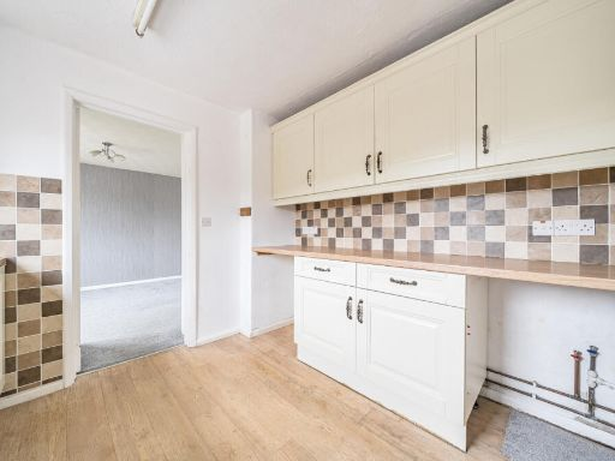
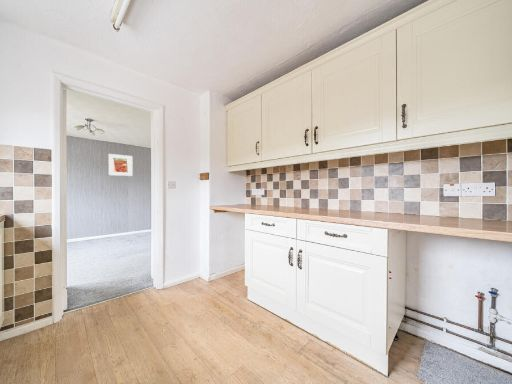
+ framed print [108,153,134,177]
